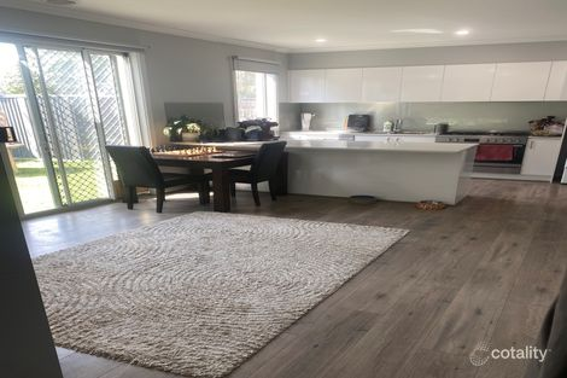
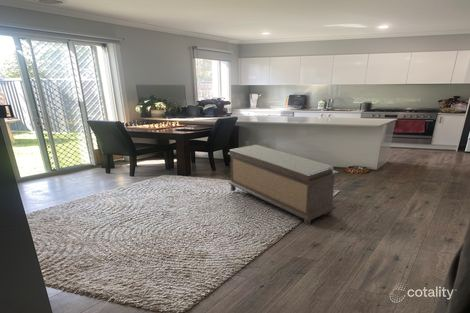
+ bench [227,144,340,226]
